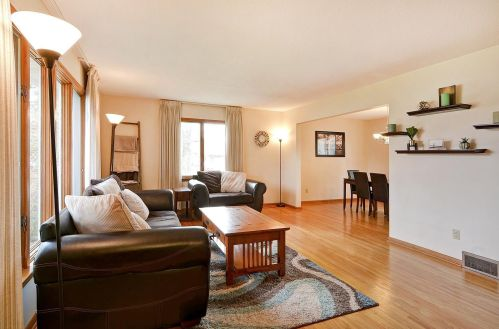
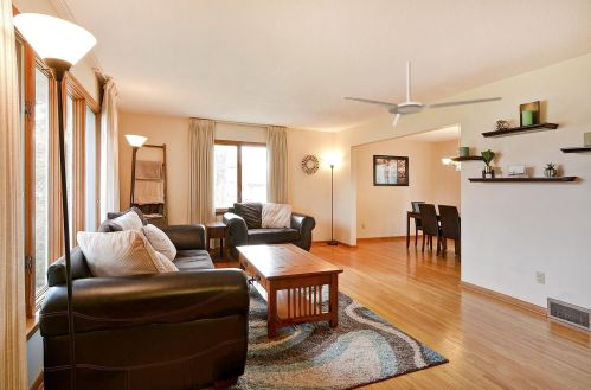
+ ceiling fan [343,60,503,128]
